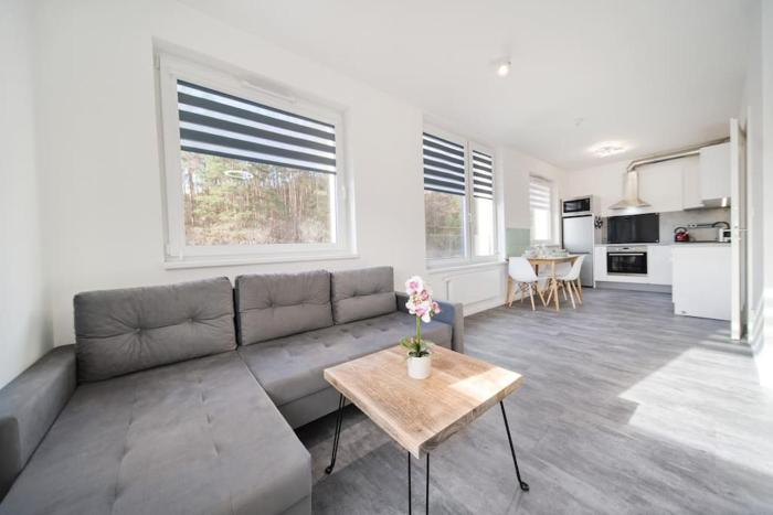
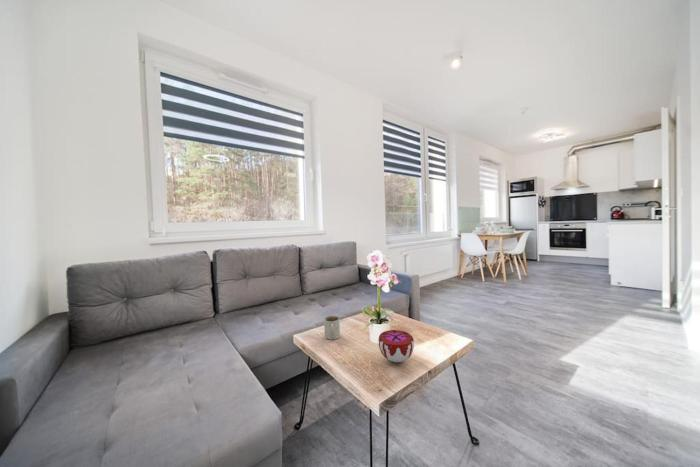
+ mug [323,315,341,340]
+ decorative bowl [378,329,415,363]
